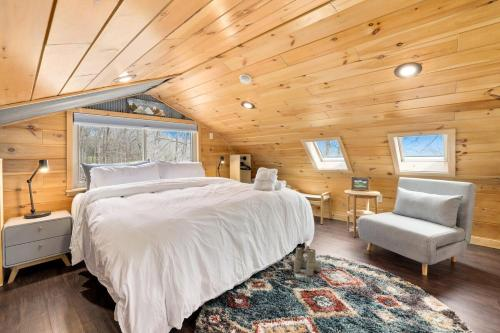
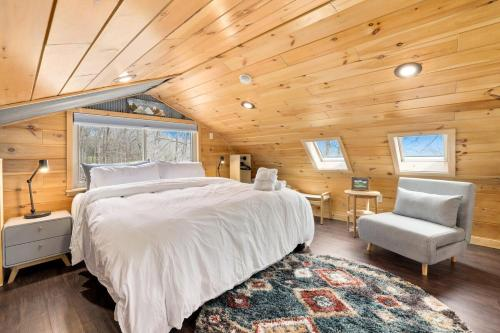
- boots [293,246,322,277]
